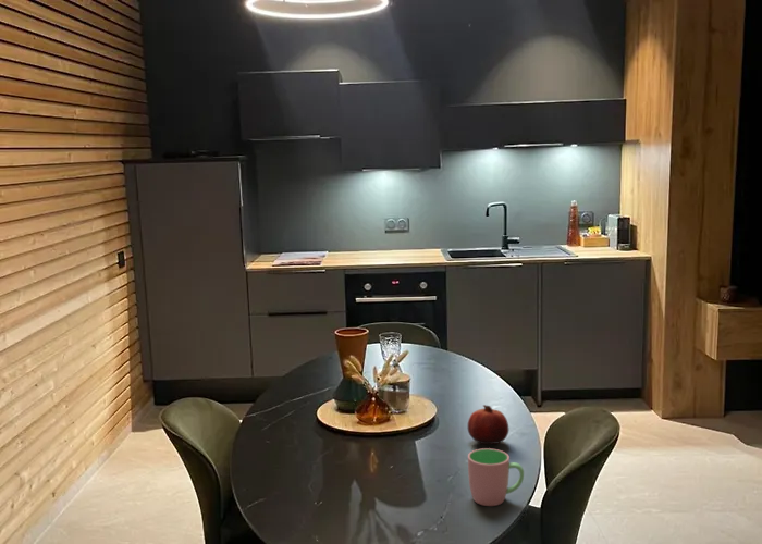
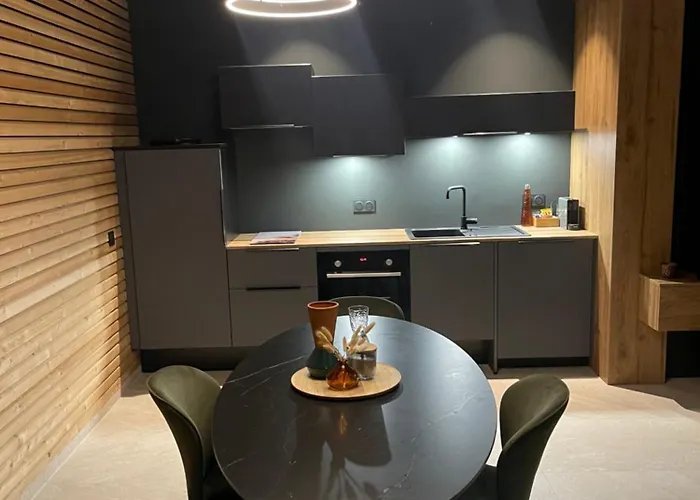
- cup [467,447,525,507]
- fruit [467,404,509,445]
